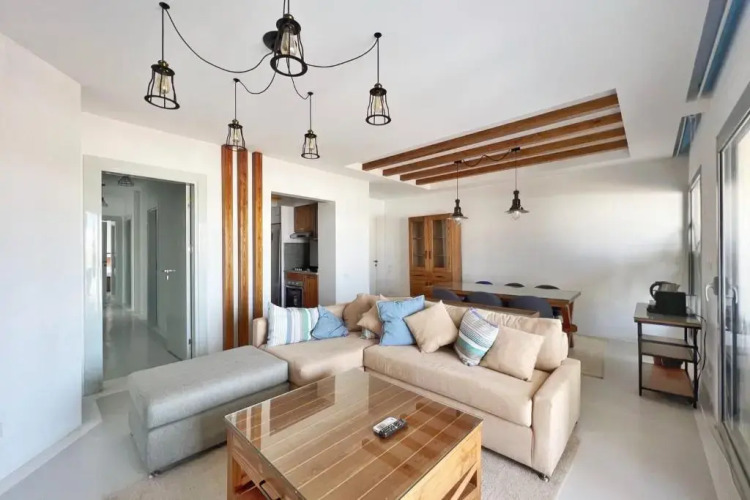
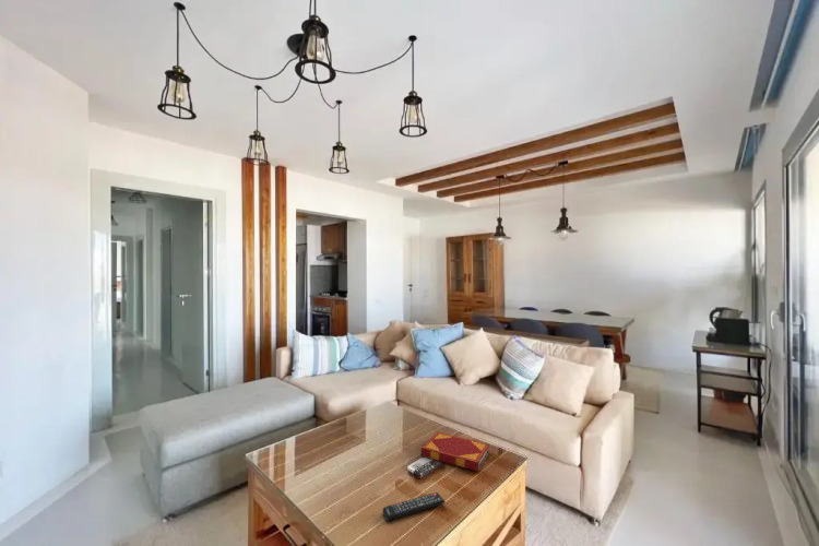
+ remote control [382,491,446,522]
+ hardback book [420,431,491,473]
